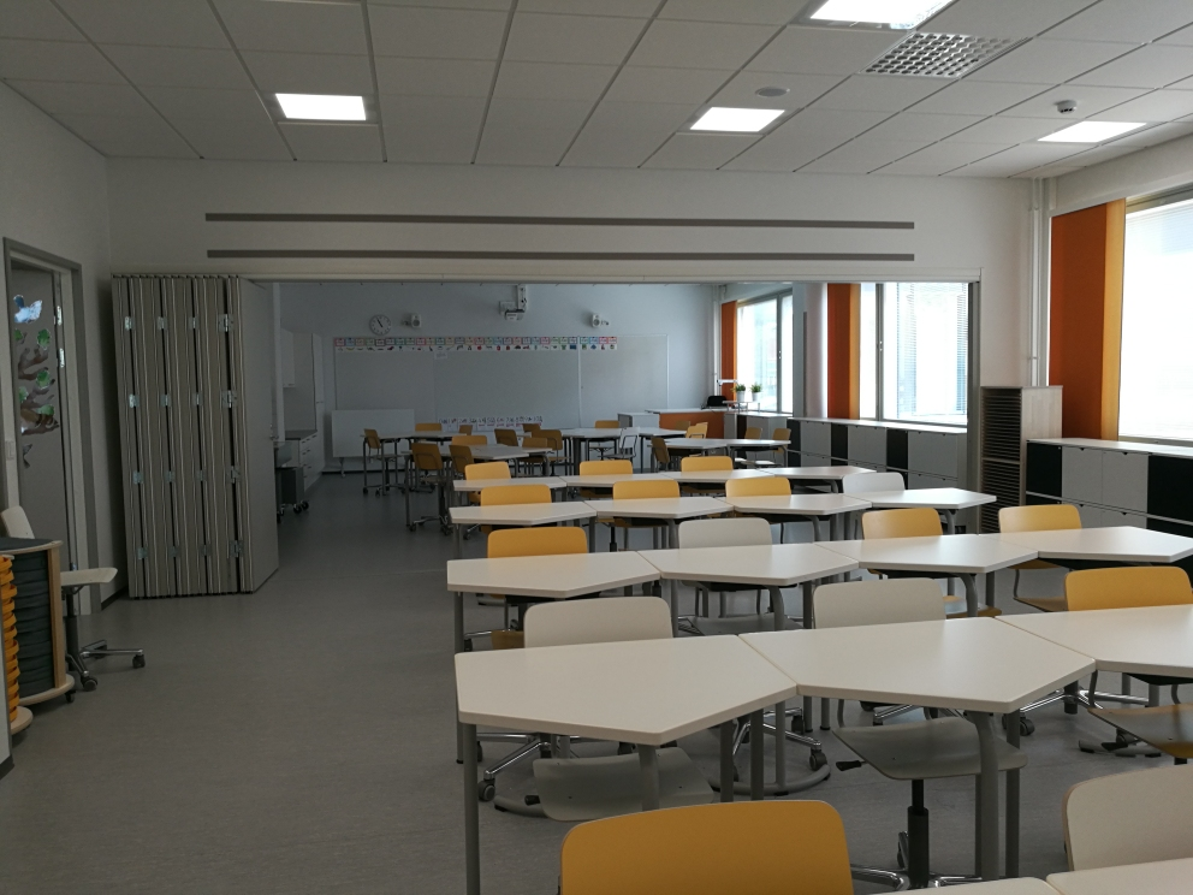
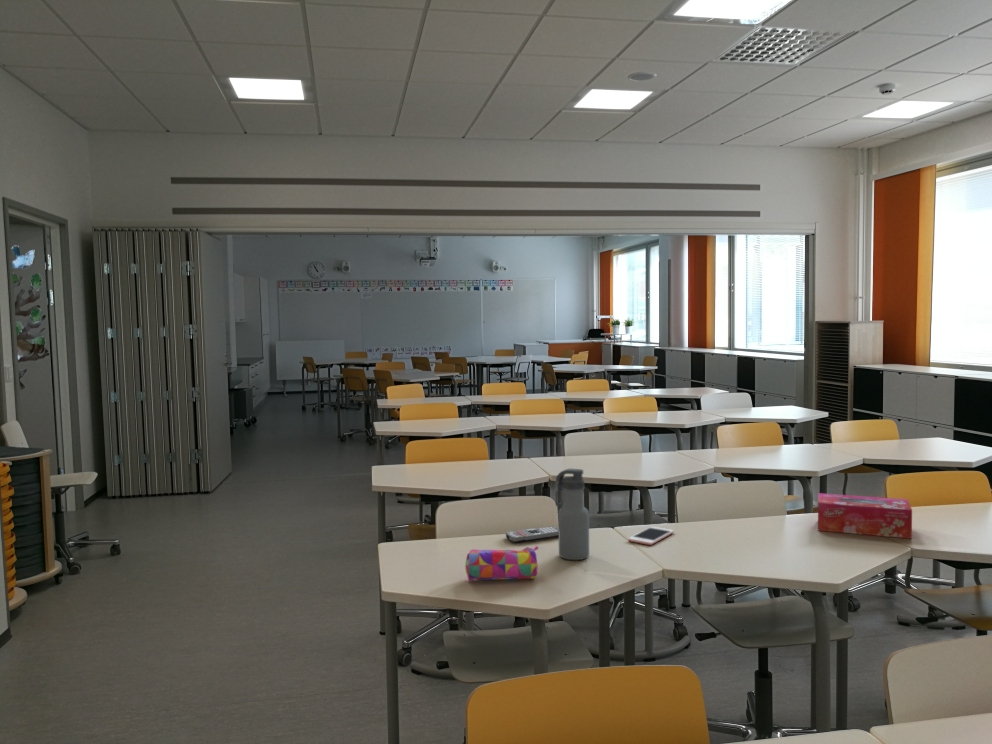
+ tissue box [817,492,913,540]
+ water bottle [555,468,590,561]
+ pencil case [464,545,539,582]
+ cell phone [627,526,675,546]
+ remote control [505,526,559,544]
